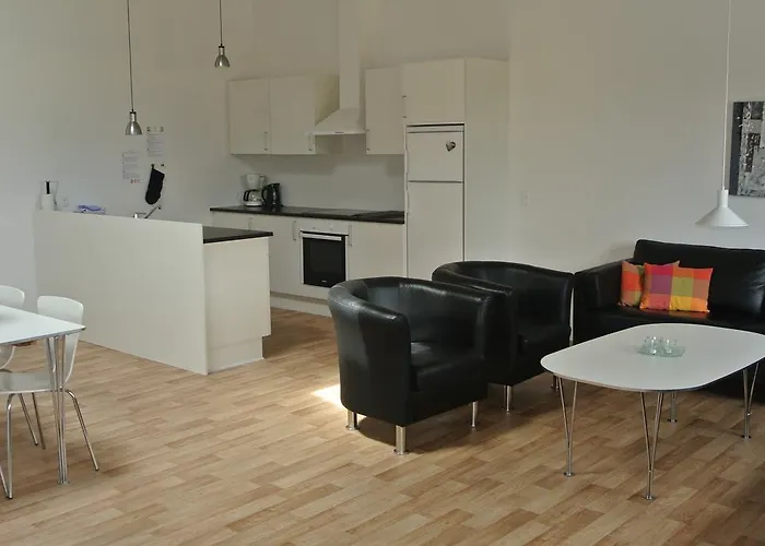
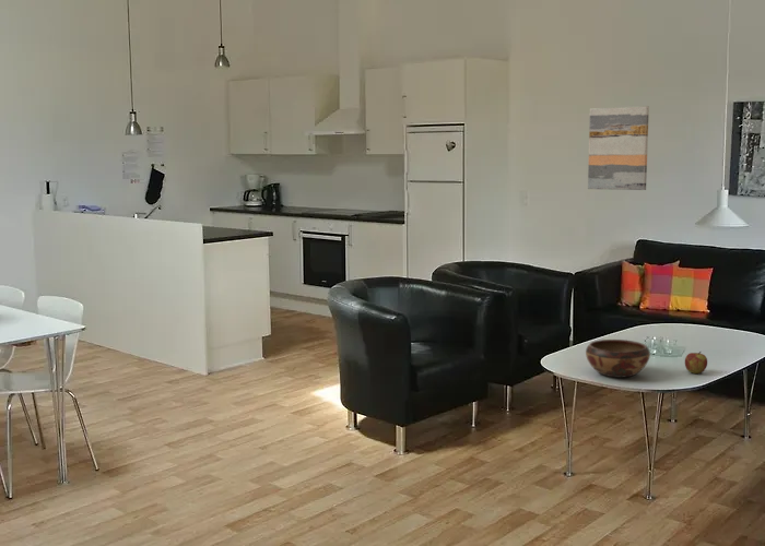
+ decorative bowl [585,339,651,379]
+ wall art [587,105,650,191]
+ apple [684,351,708,375]
